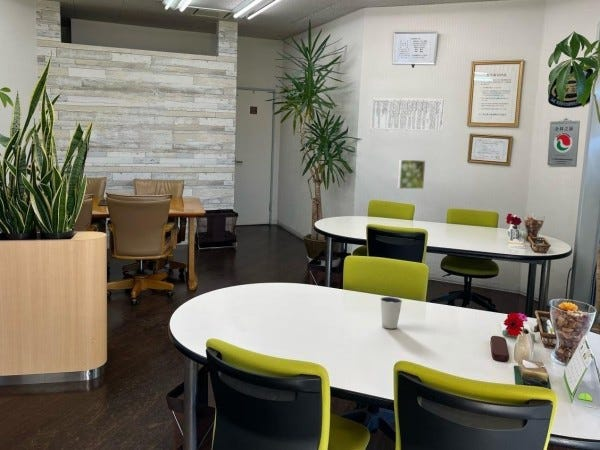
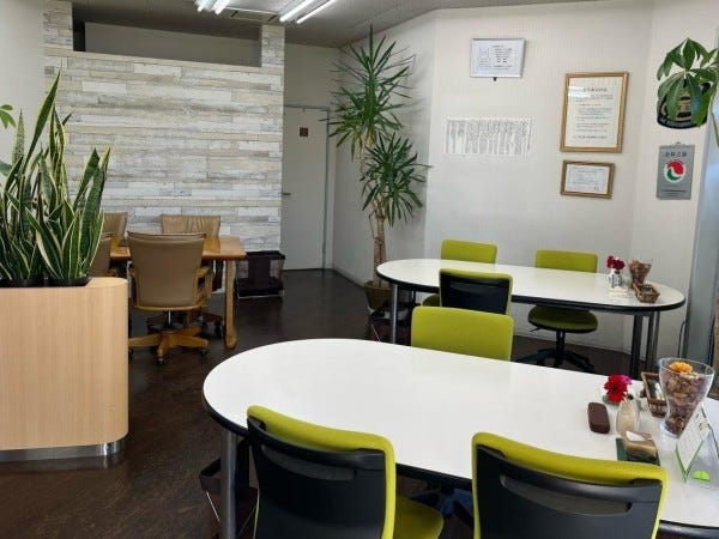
- dixie cup [379,296,403,329]
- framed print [397,159,426,190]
